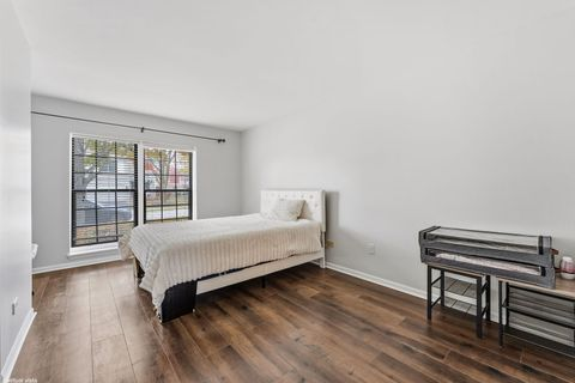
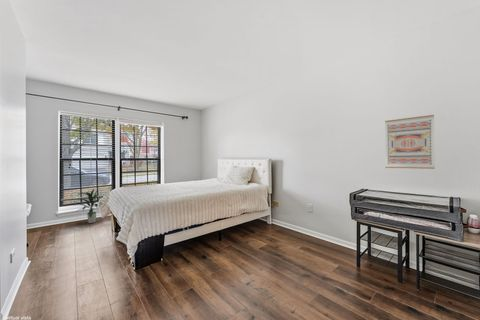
+ wall art [384,114,436,170]
+ indoor plant [75,188,102,224]
